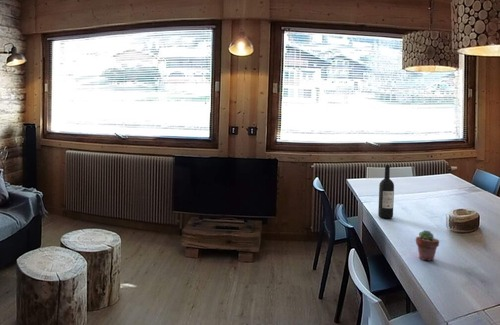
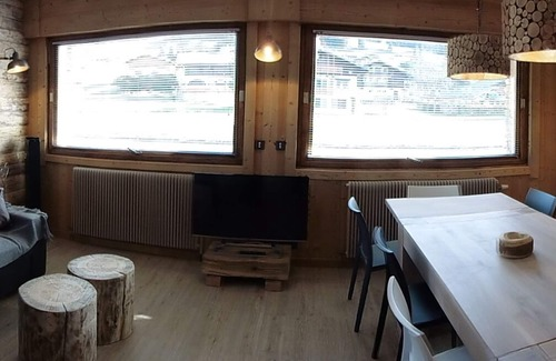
- wine bottle [377,164,395,219]
- potted succulent [415,229,440,262]
